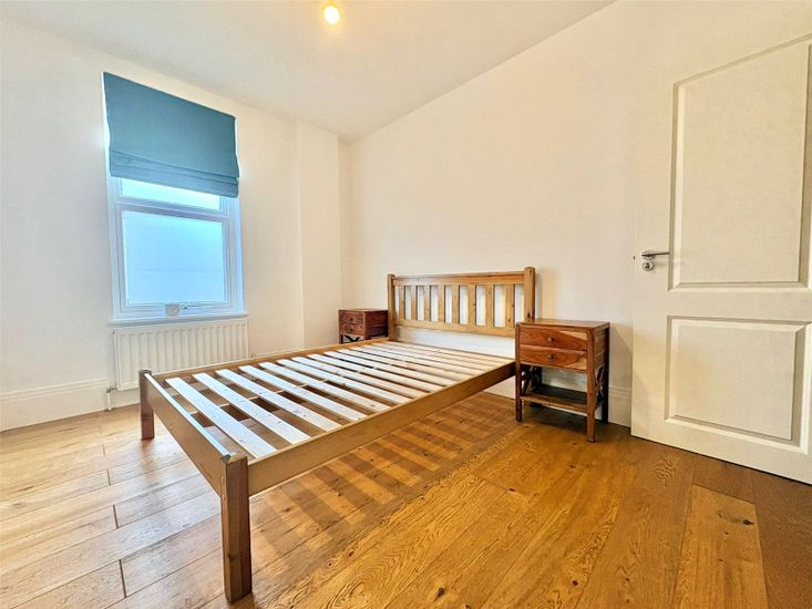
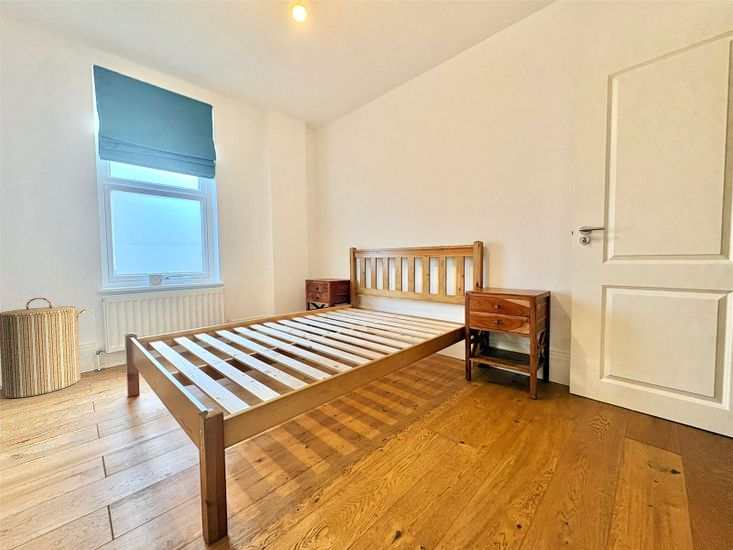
+ laundry hamper [0,297,87,399]
